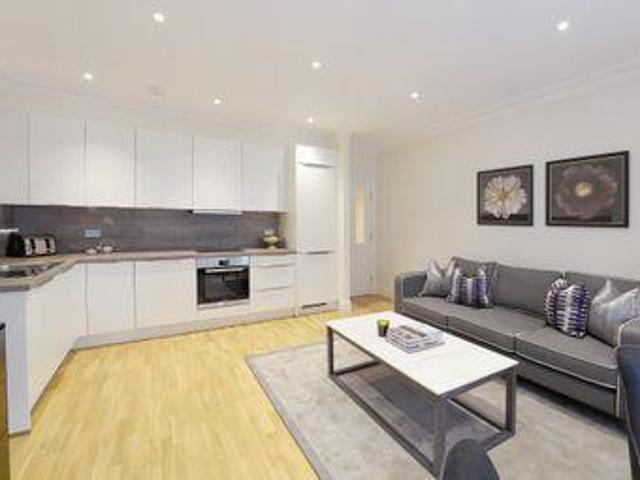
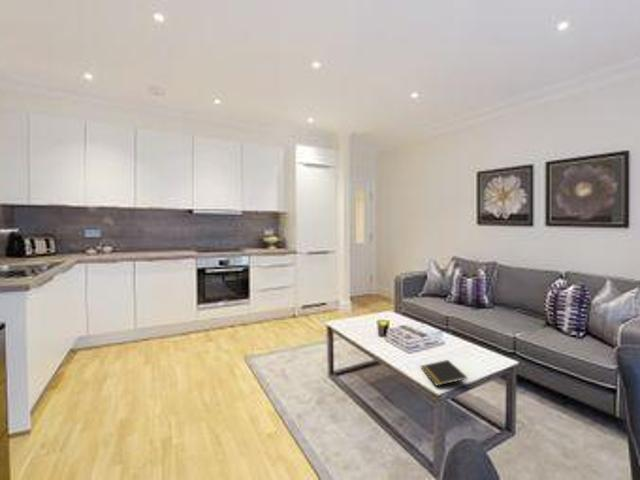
+ notepad [420,359,468,387]
